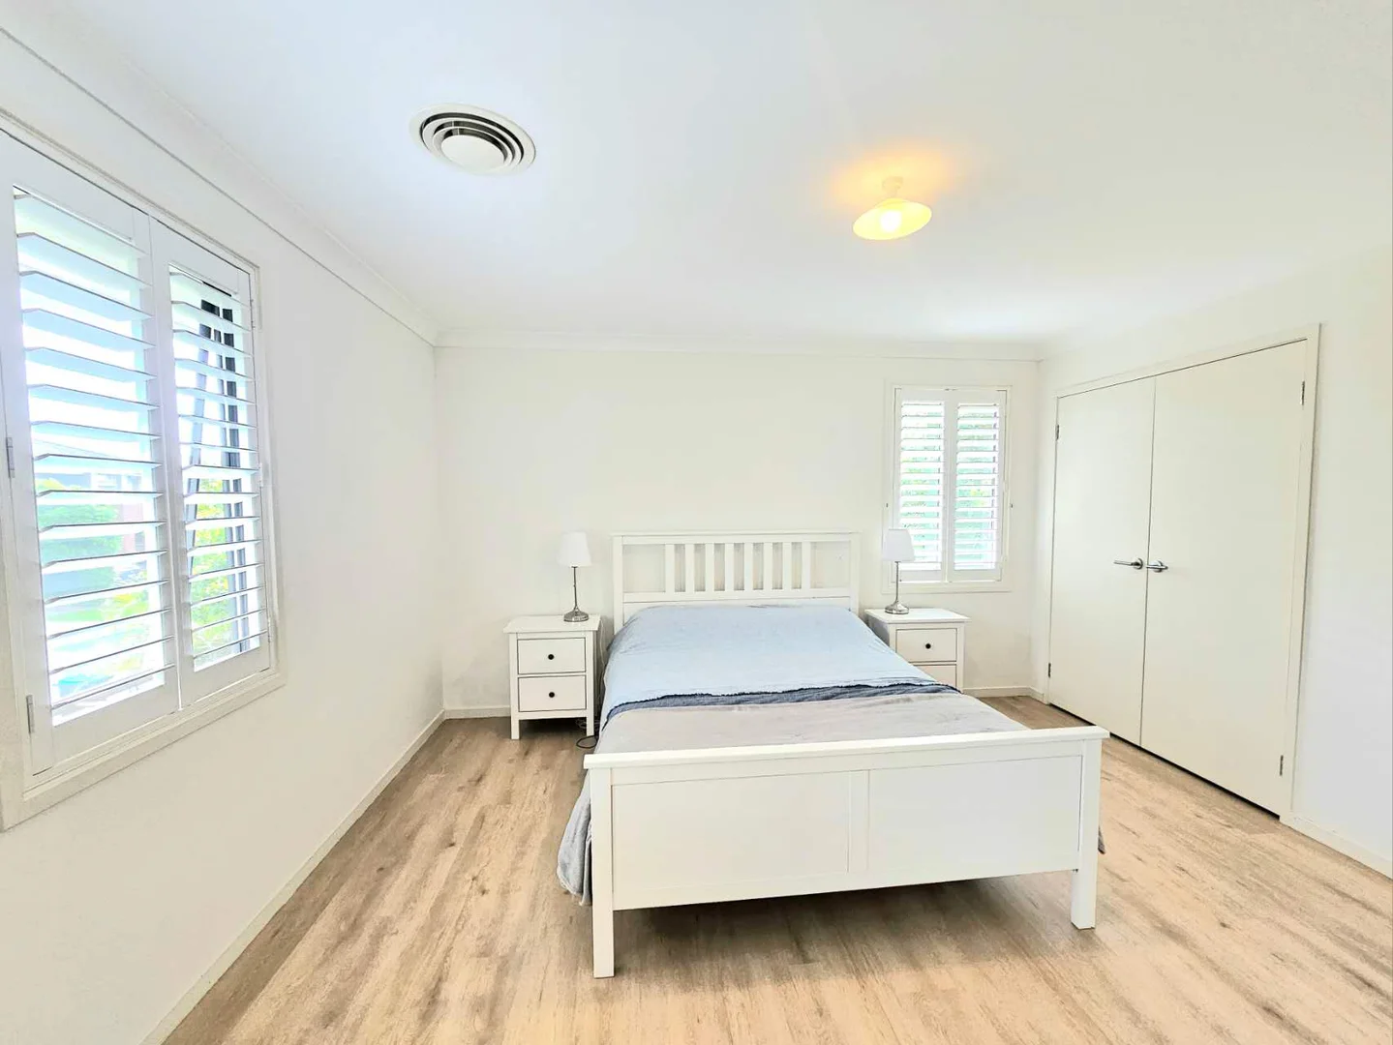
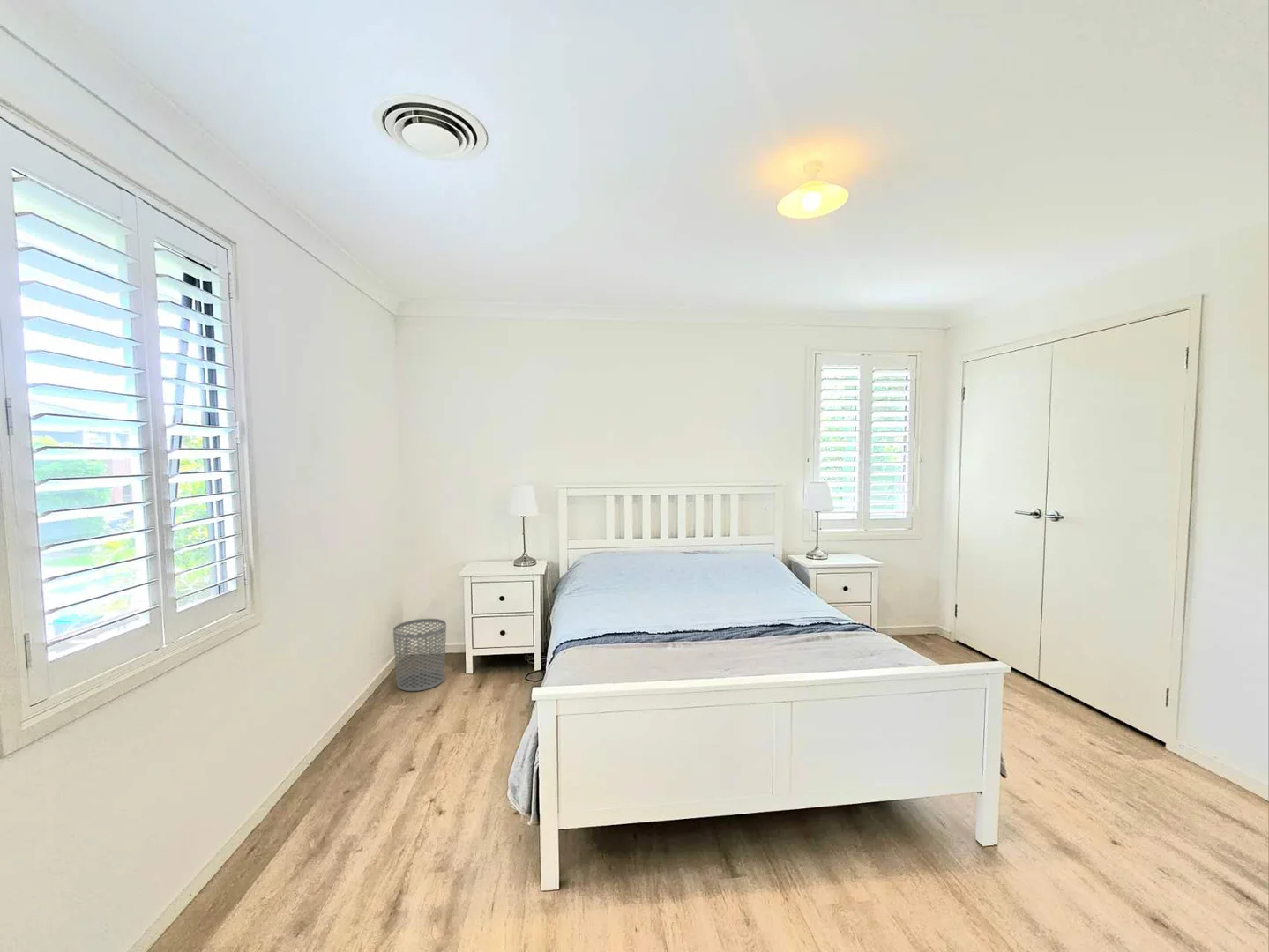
+ waste bin [392,618,447,692]
